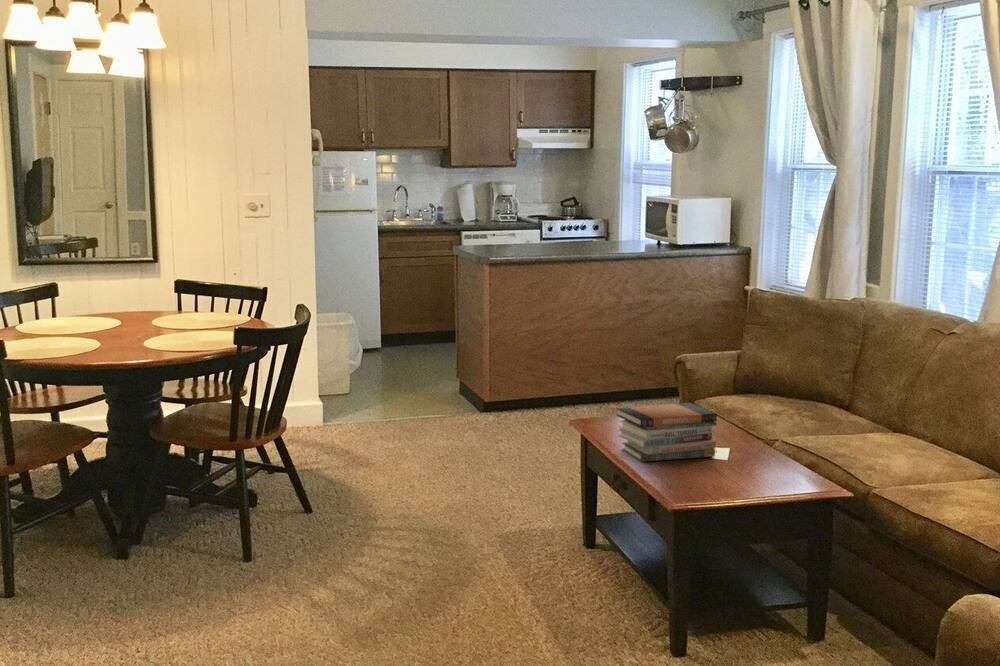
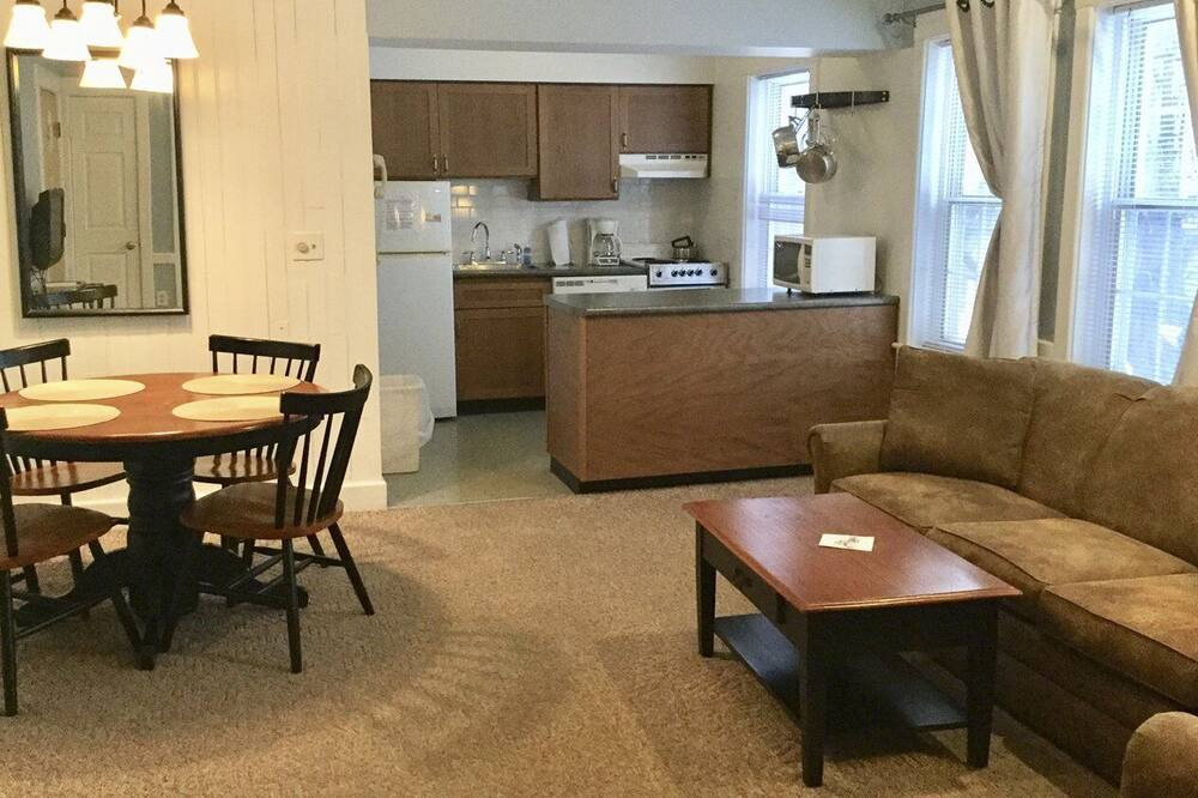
- book stack [616,402,718,463]
